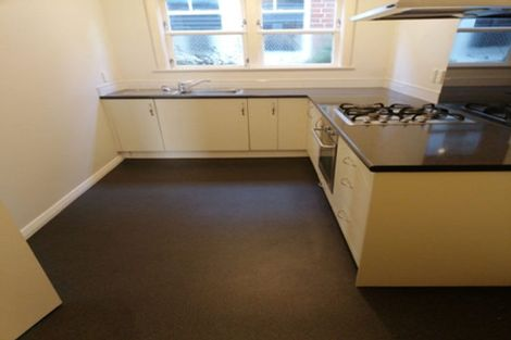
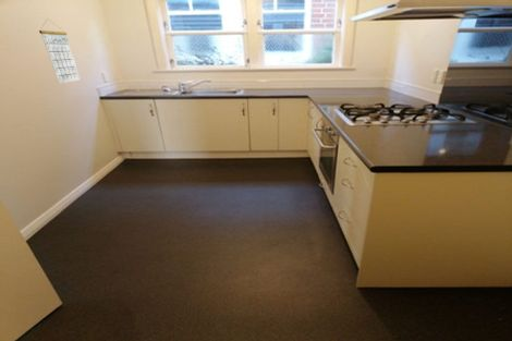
+ calendar [38,19,82,84]
